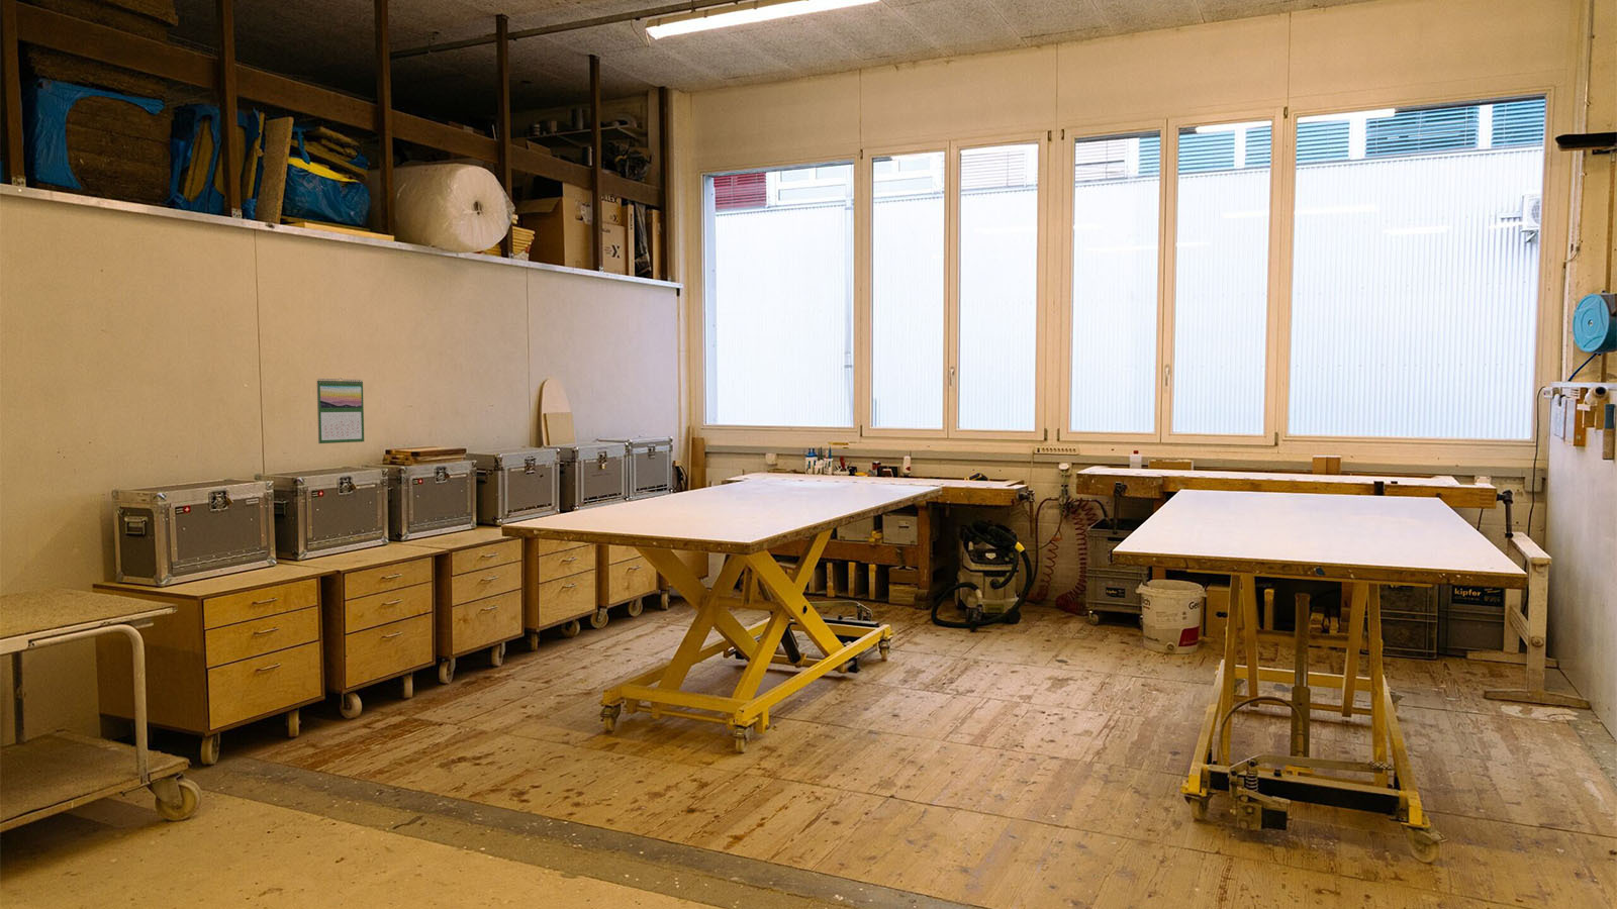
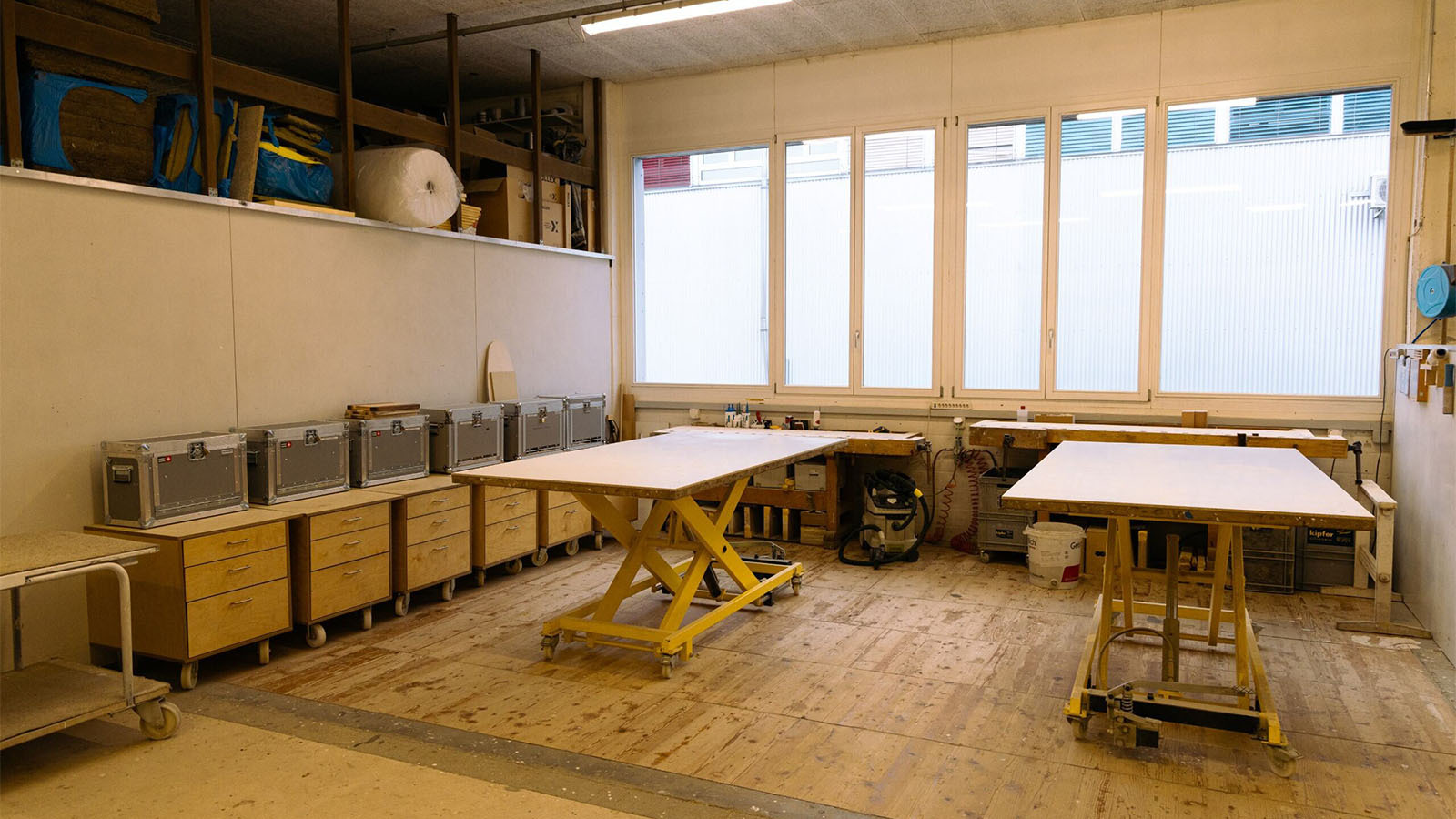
- calendar [317,376,365,444]
